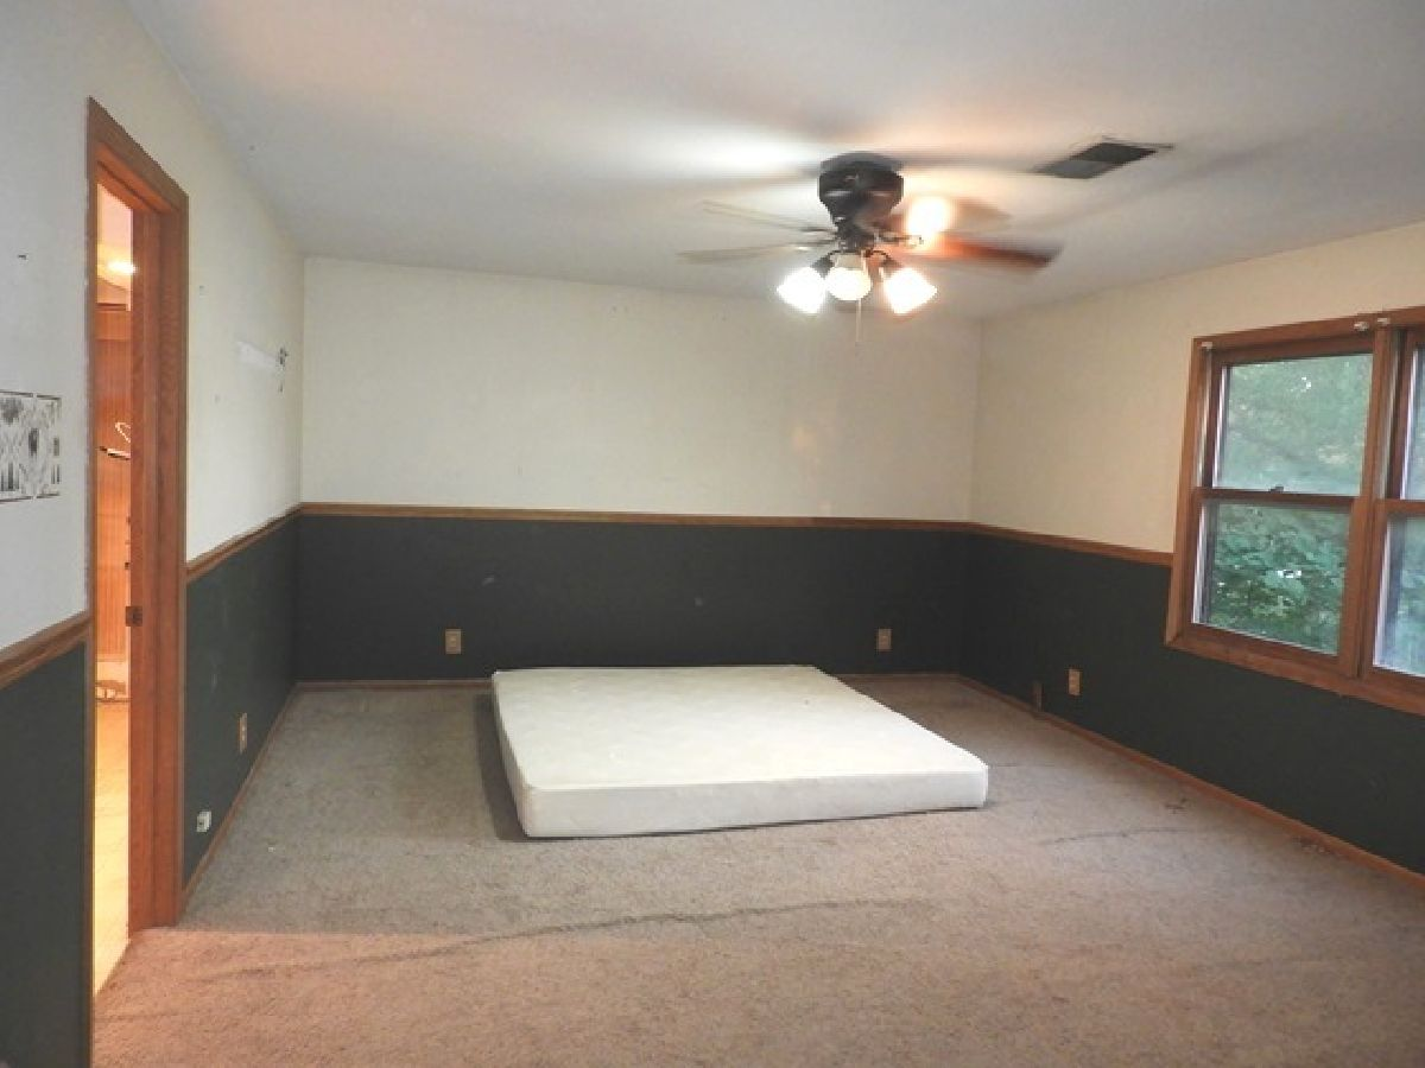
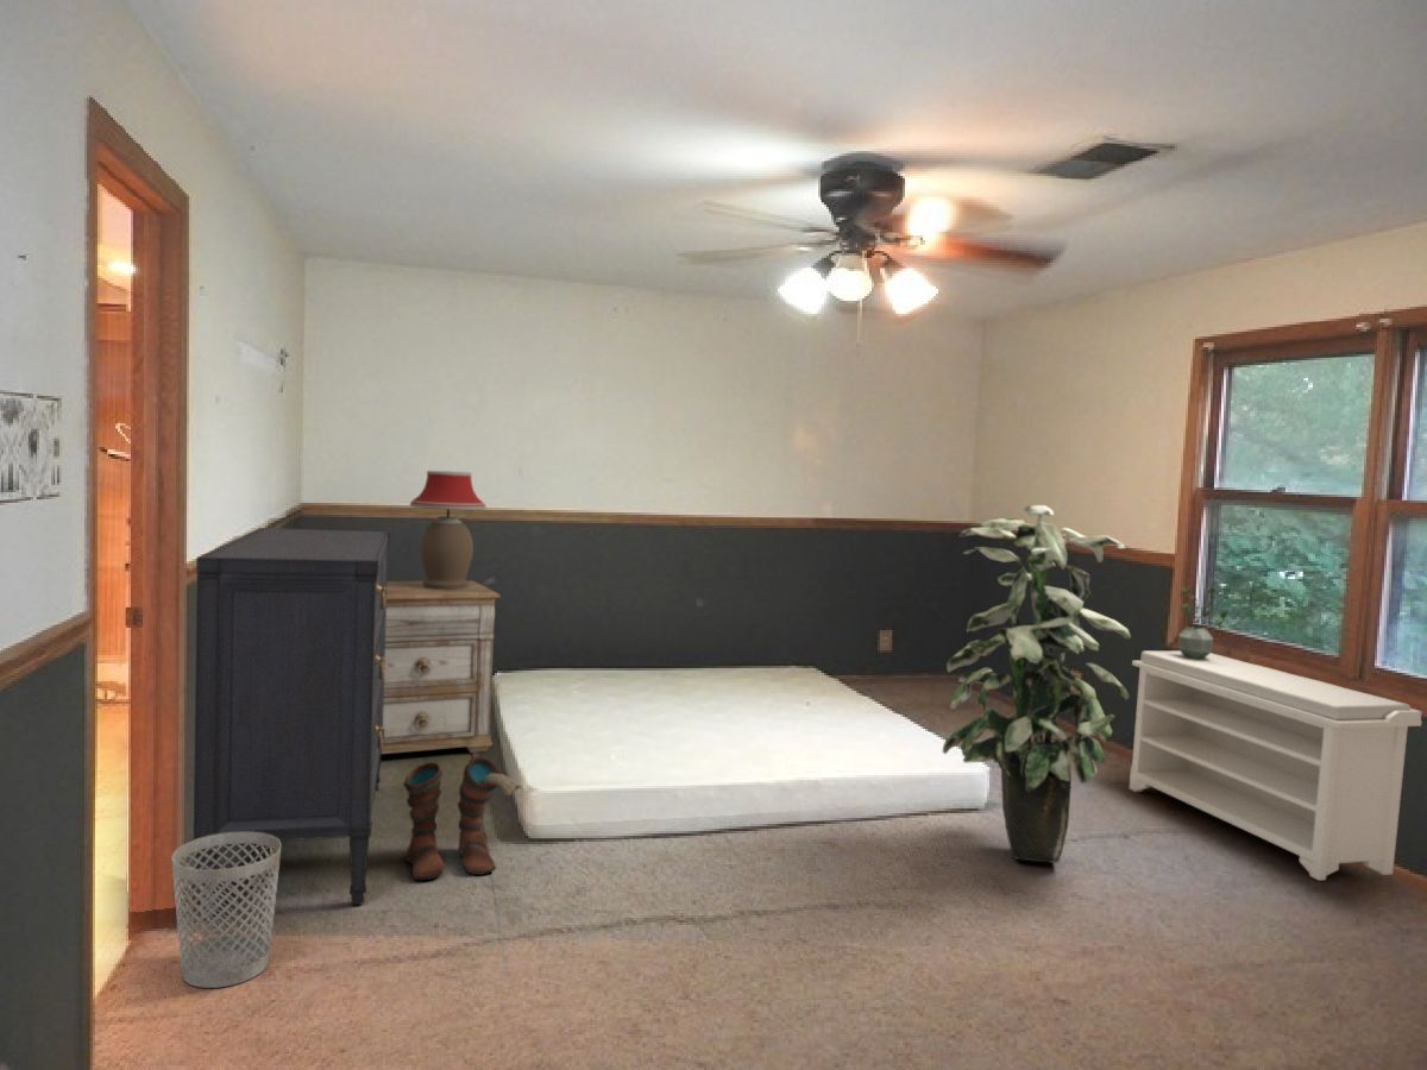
+ dresser [191,527,391,917]
+ indoor plant [942,504,1132,864]
+ nightstand [382,579,502,755]
+ bench [1129,650,1422,882]
+ boots [402,756,523,881]
+ table lamp [409,470,488,590]
+ wastebasket [170,832,282,989]
+ potted plant [1177,584,1230,660]
